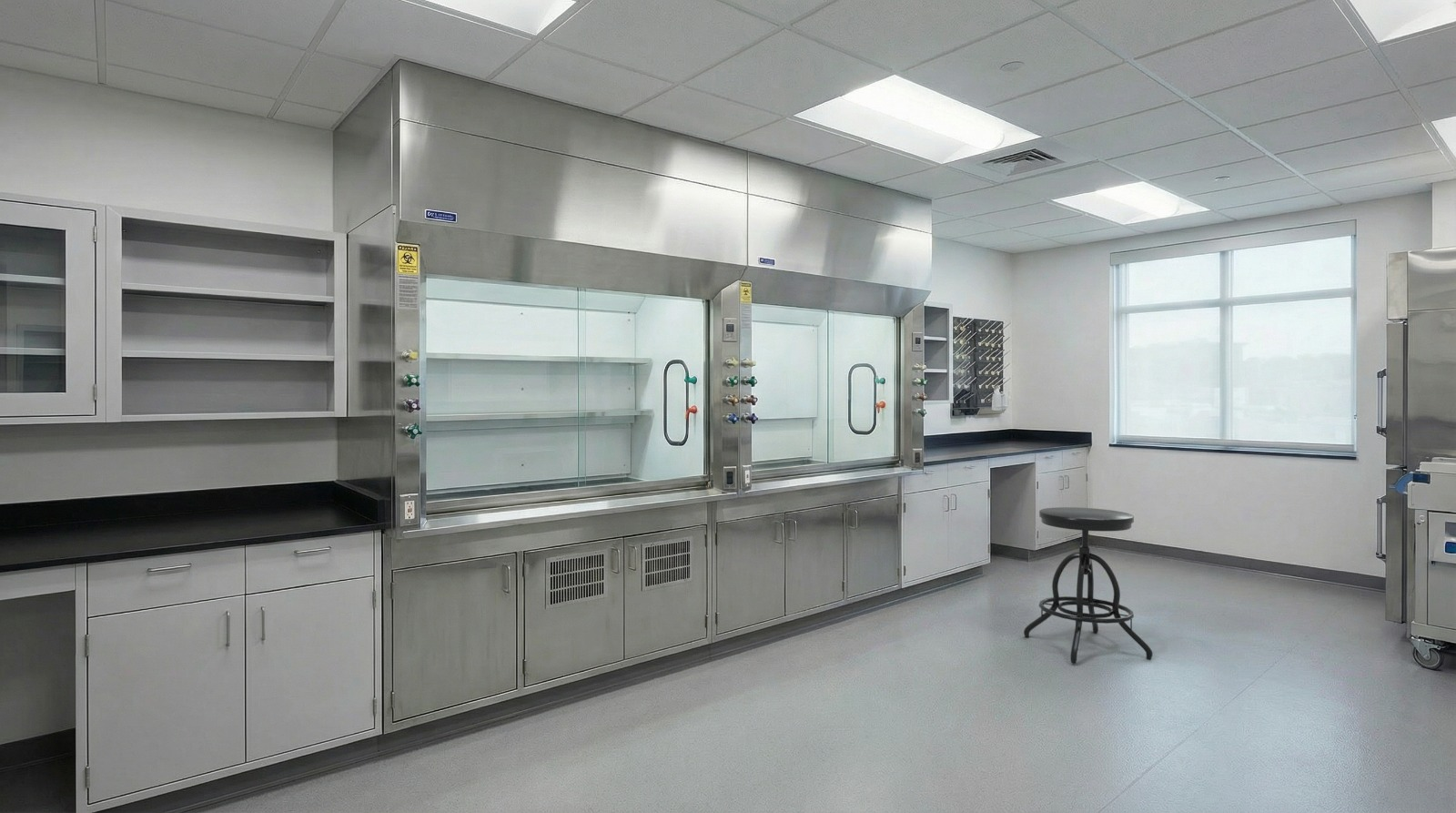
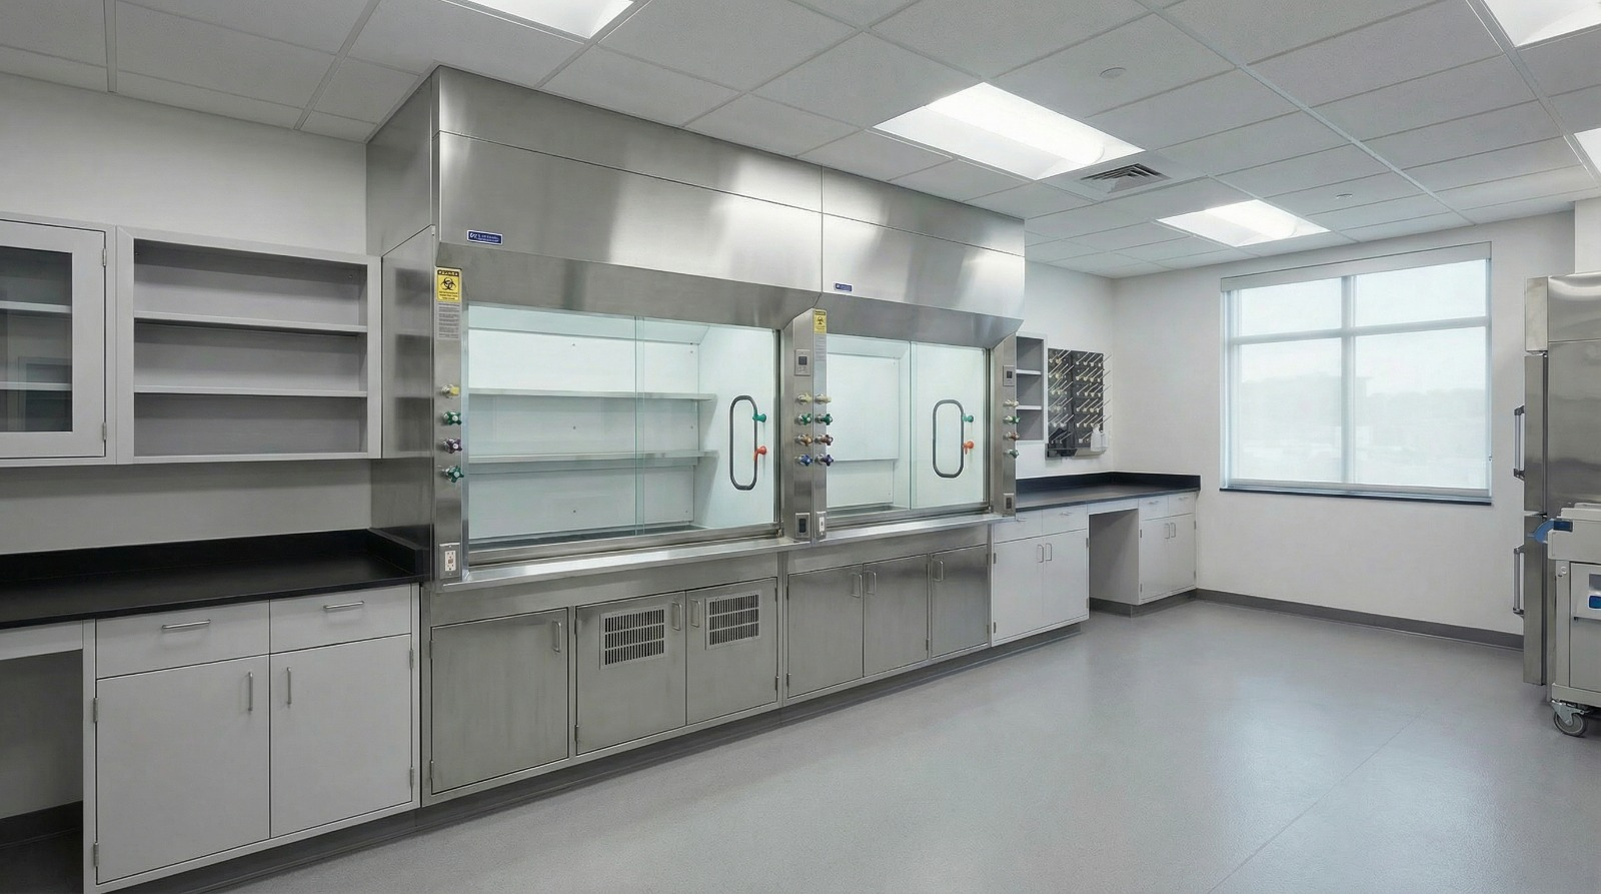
- stool [1023,506,1153,665]
